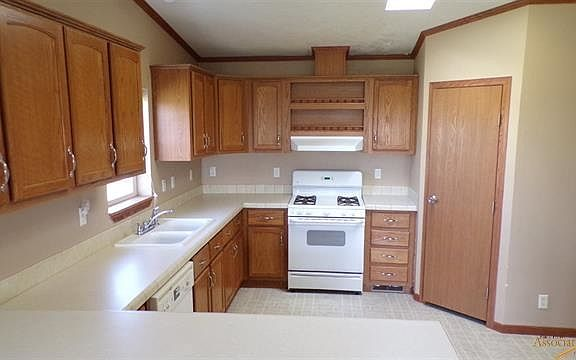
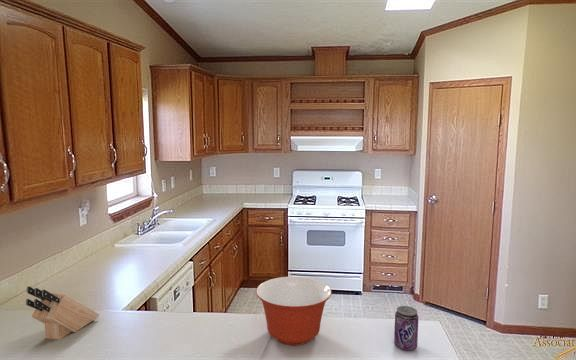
+ beverage can [393,305,419,351]
+ knife block [25,285,100,340]
+ mixing bowl [255,276,333,346]
